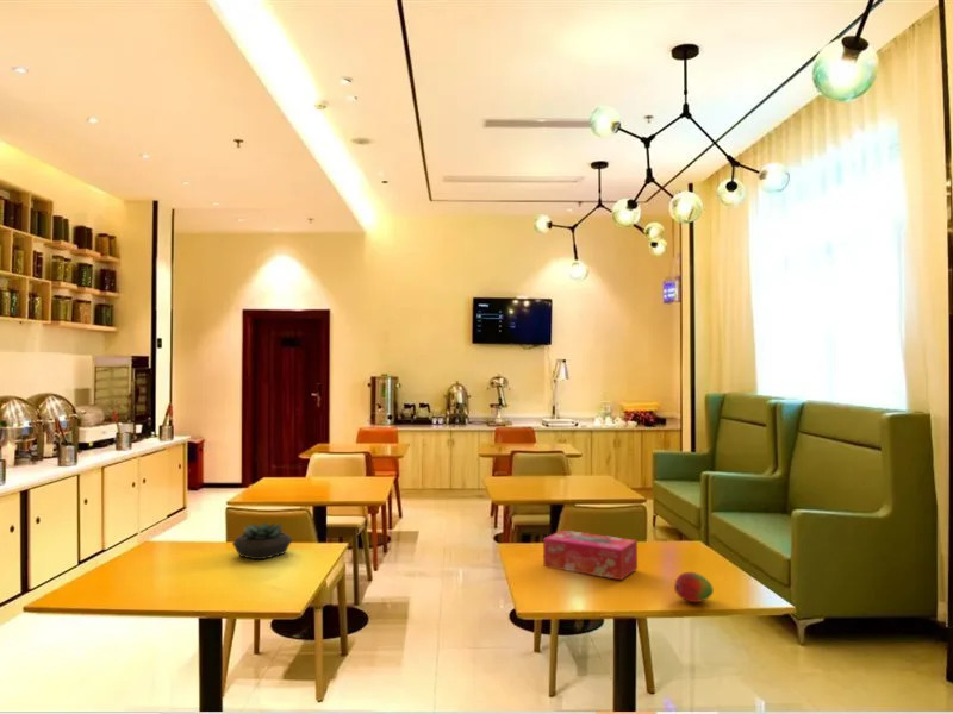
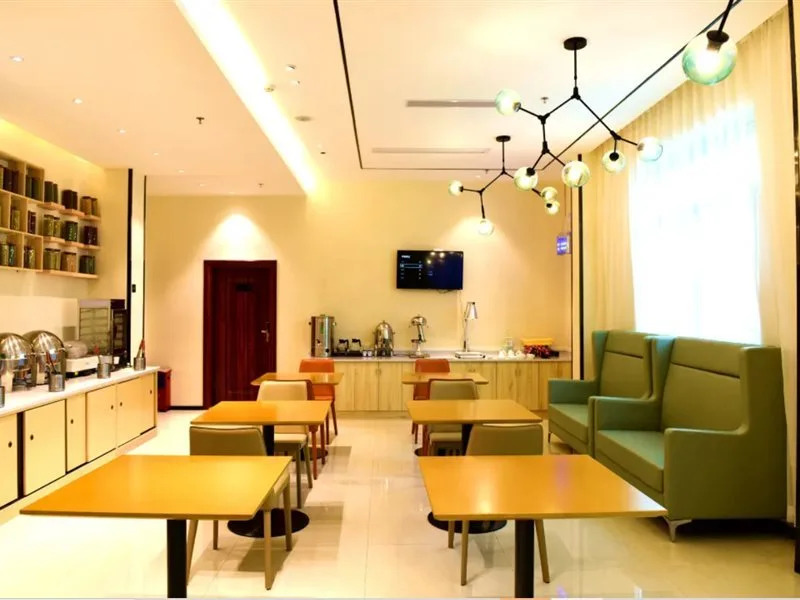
- fruit [673,571,715,603]
- tissue box [542,528,639,581]
- succulent plant [231,521,293,560]
